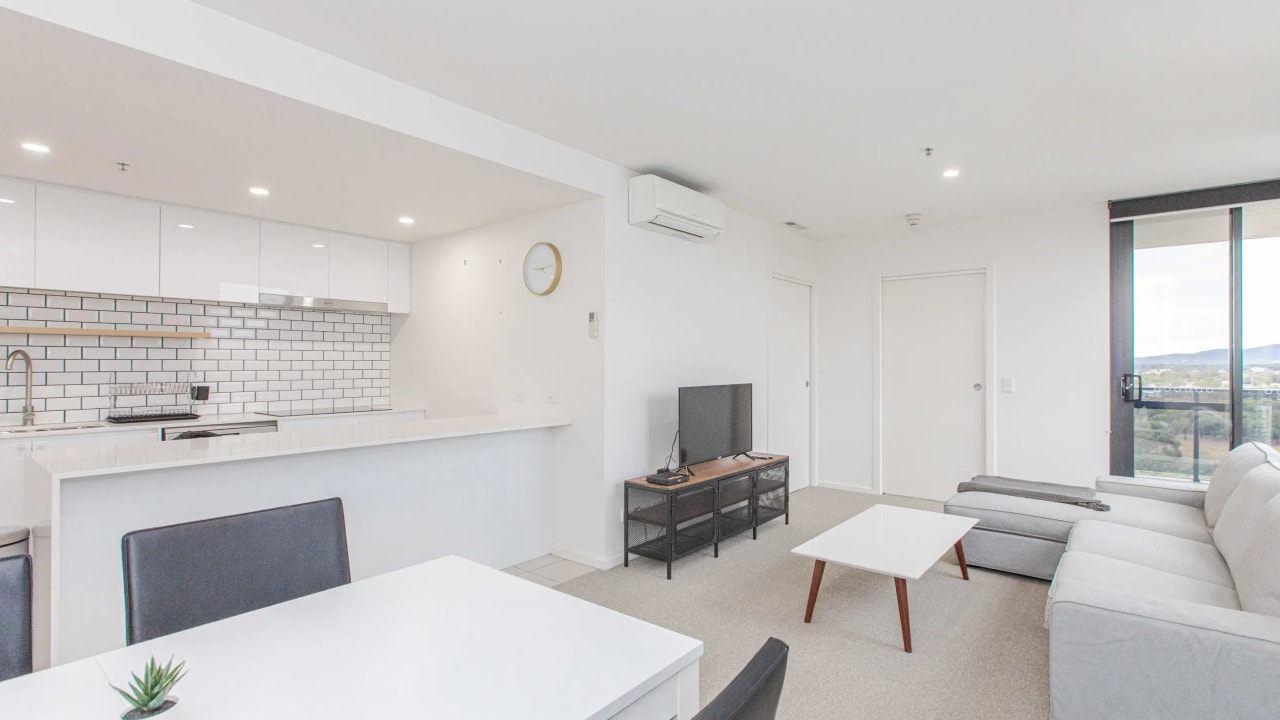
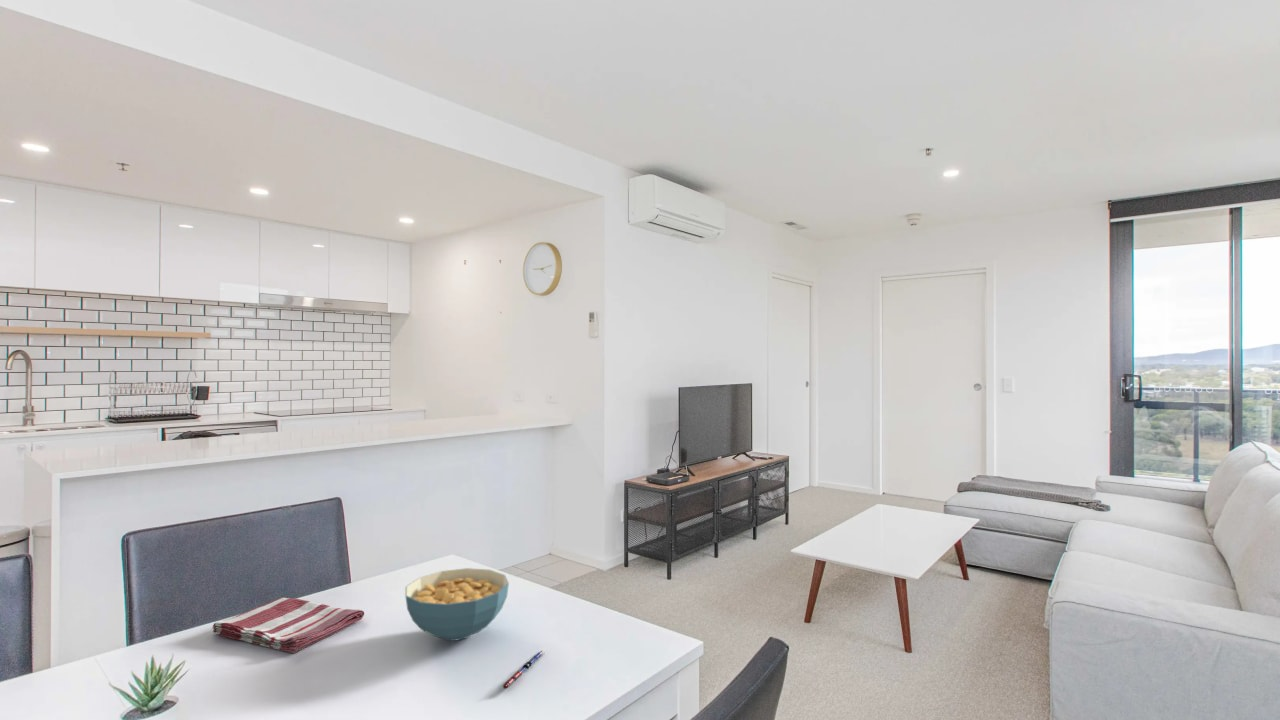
+ cereal bowl [404,567,510,642]
+ pen [501,650,544,690]
+ dish towel [212,596,365,654]
